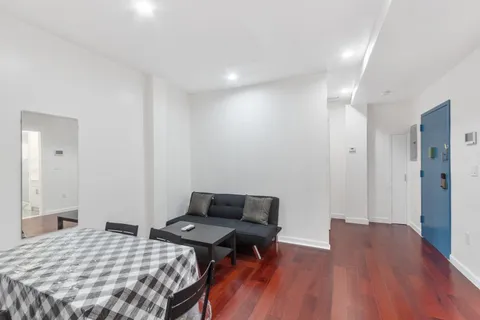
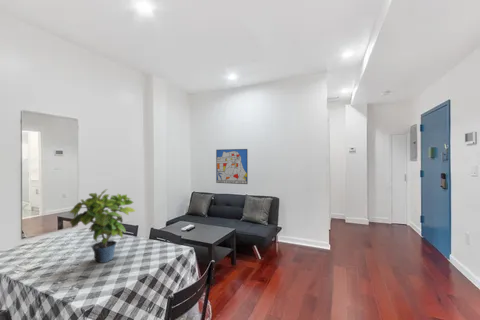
+ wall art [215,148,249,185]
+ potted plant [69,188,137,264]
